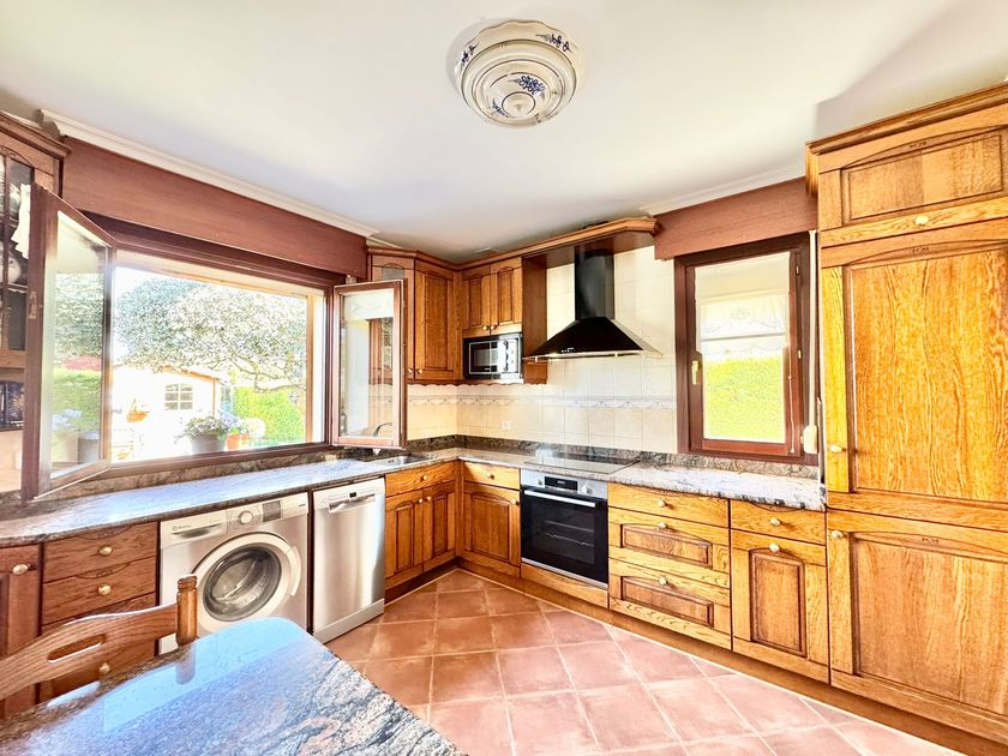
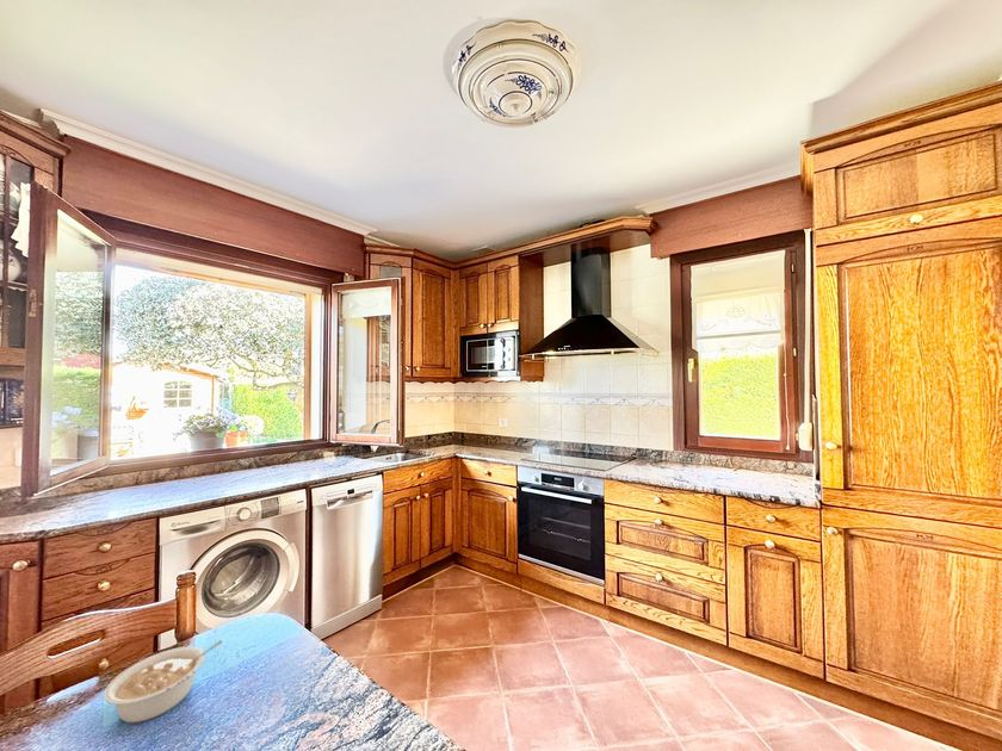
+ legume [103,639,224,724]
